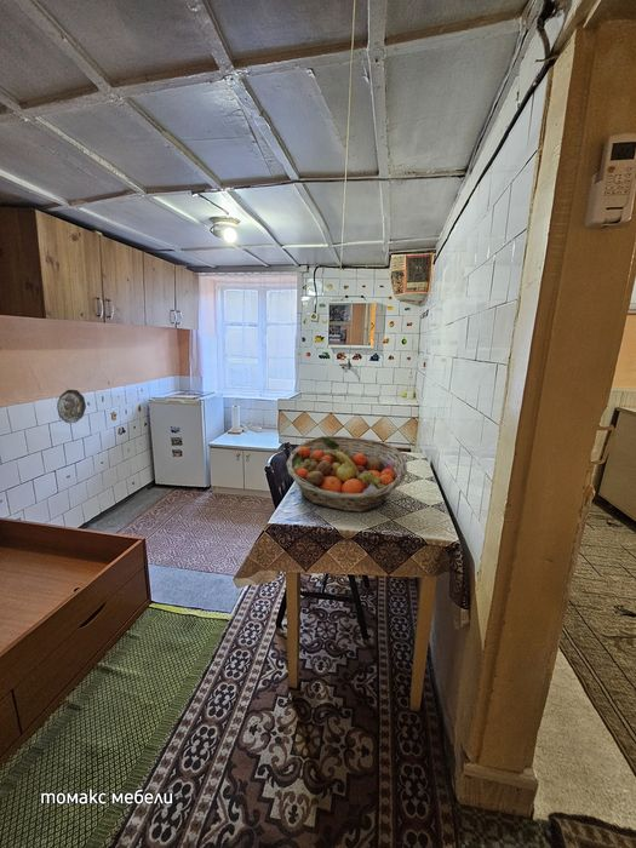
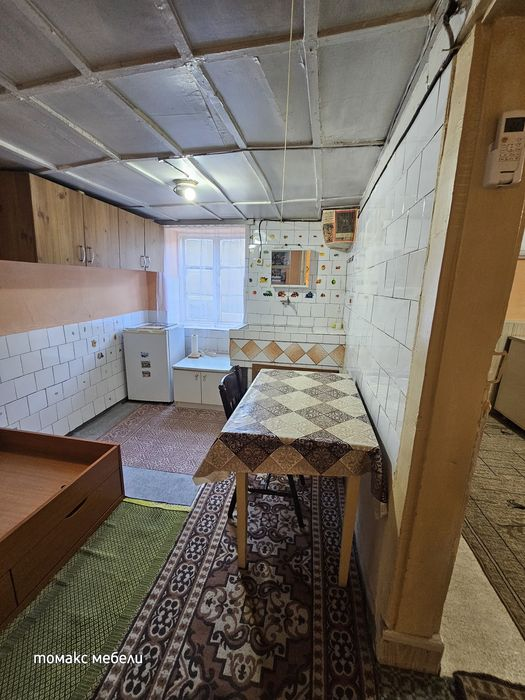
- fruit basket [286,435,408,514]
- decorative plate [56,389,87,424]
